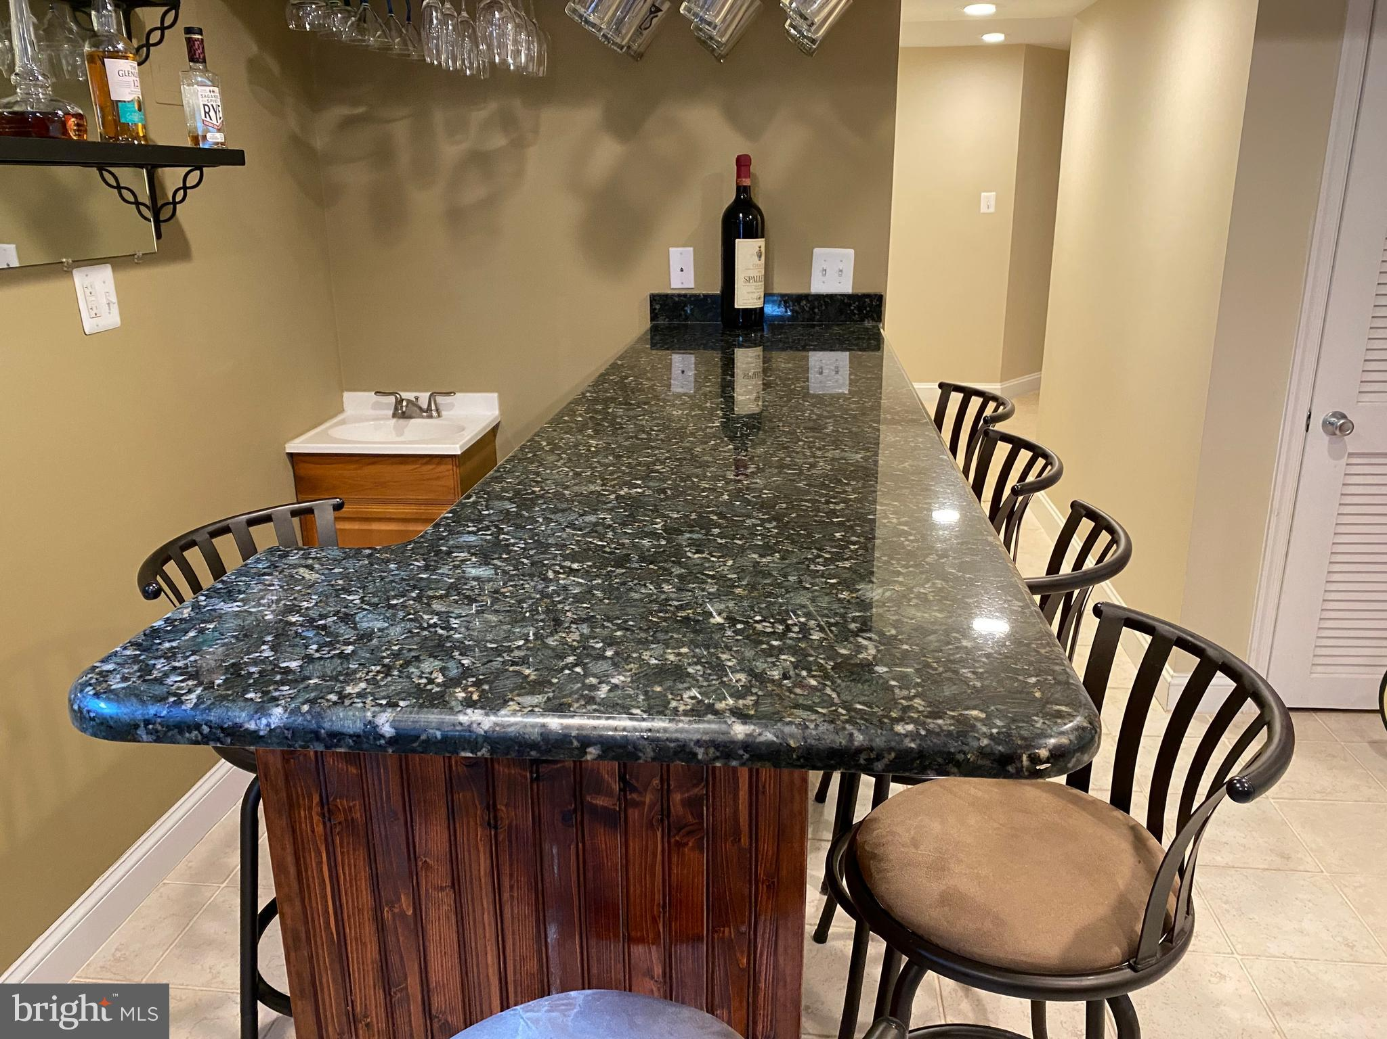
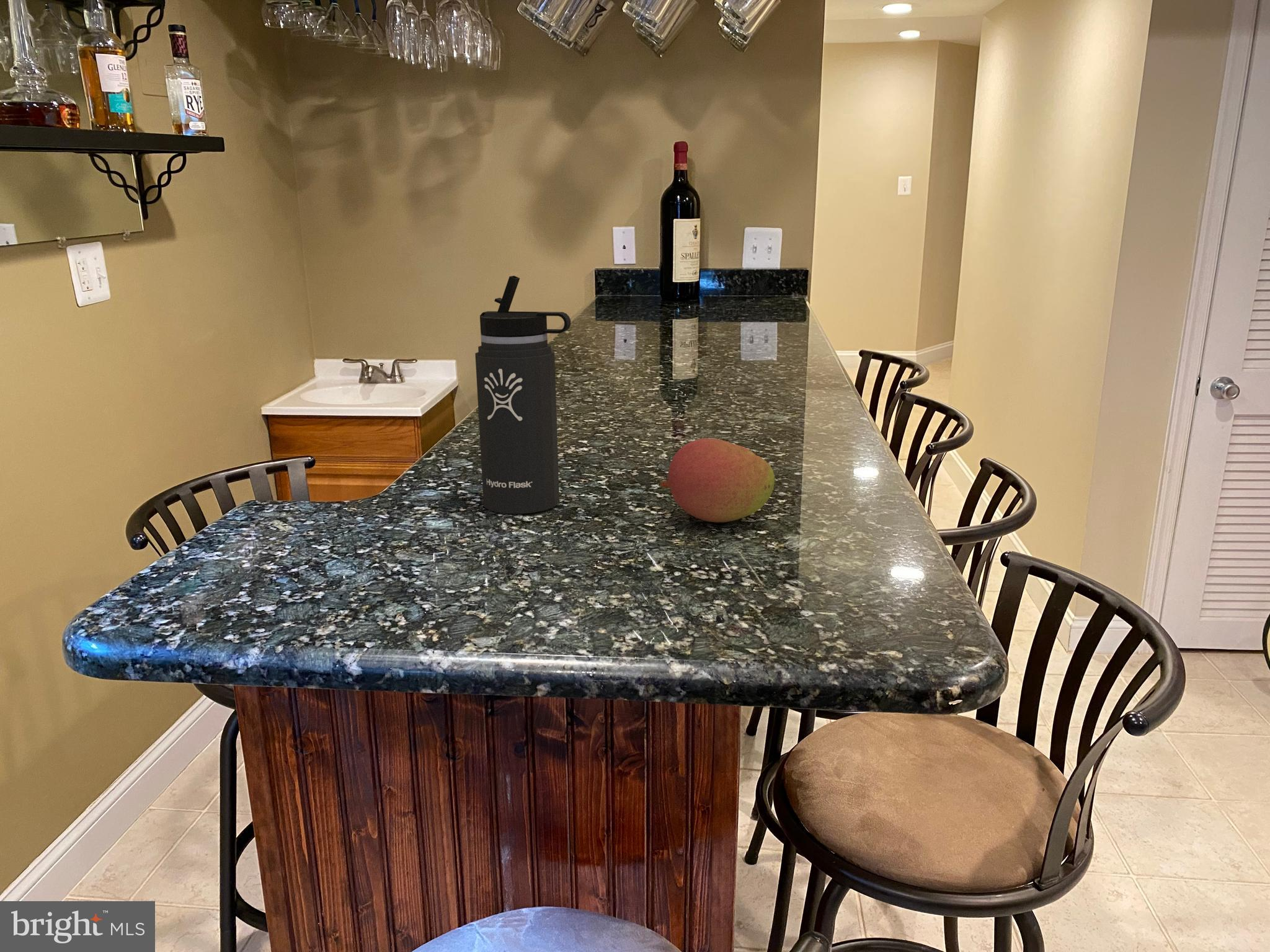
+ fruit [659,438,775,523]
+ thermos bottle [474,275,571,514]
